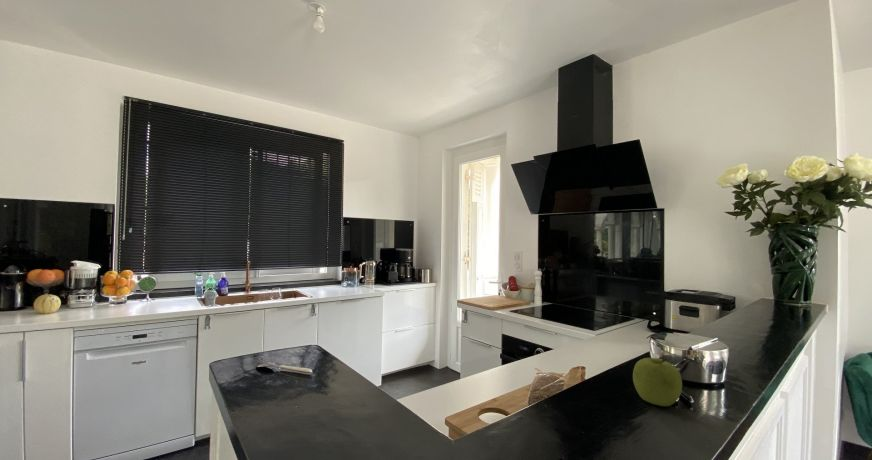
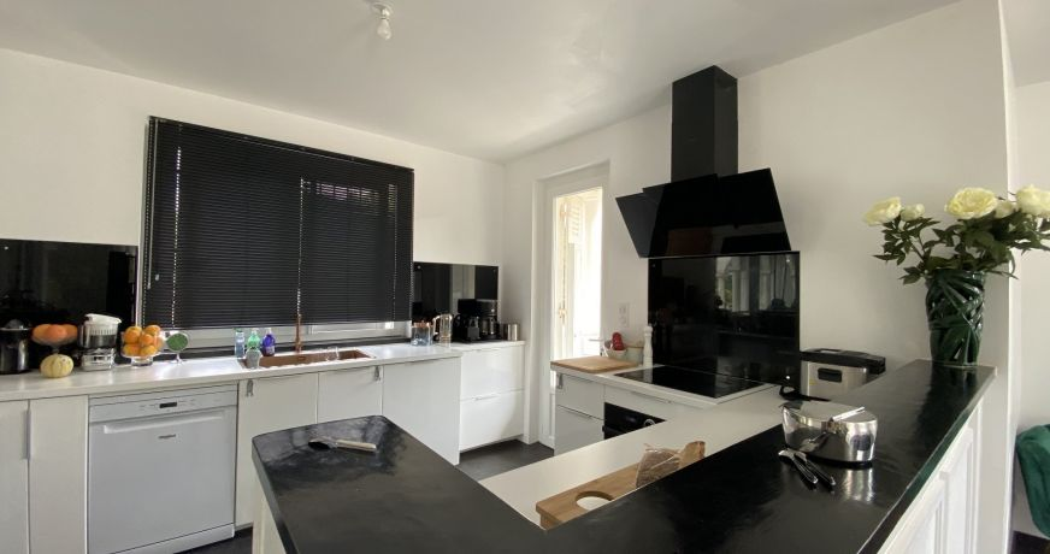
- fruit [632,357,683,407]
